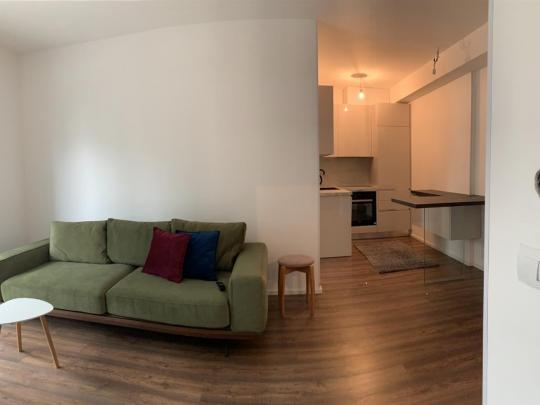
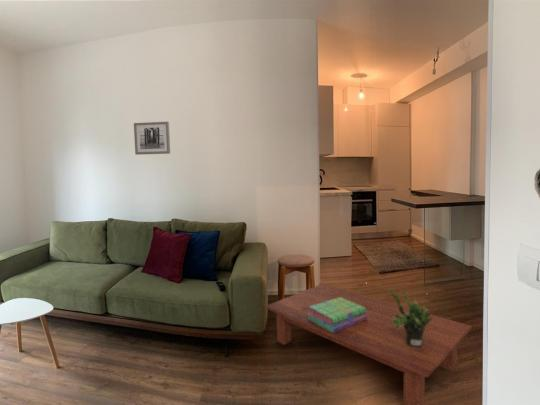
+ coffee table [266,283,473,405]
+ stack of books [307,297,367,332]
+ potted plant [387,288,432,348]
+ wall art [133,121,171,156]
